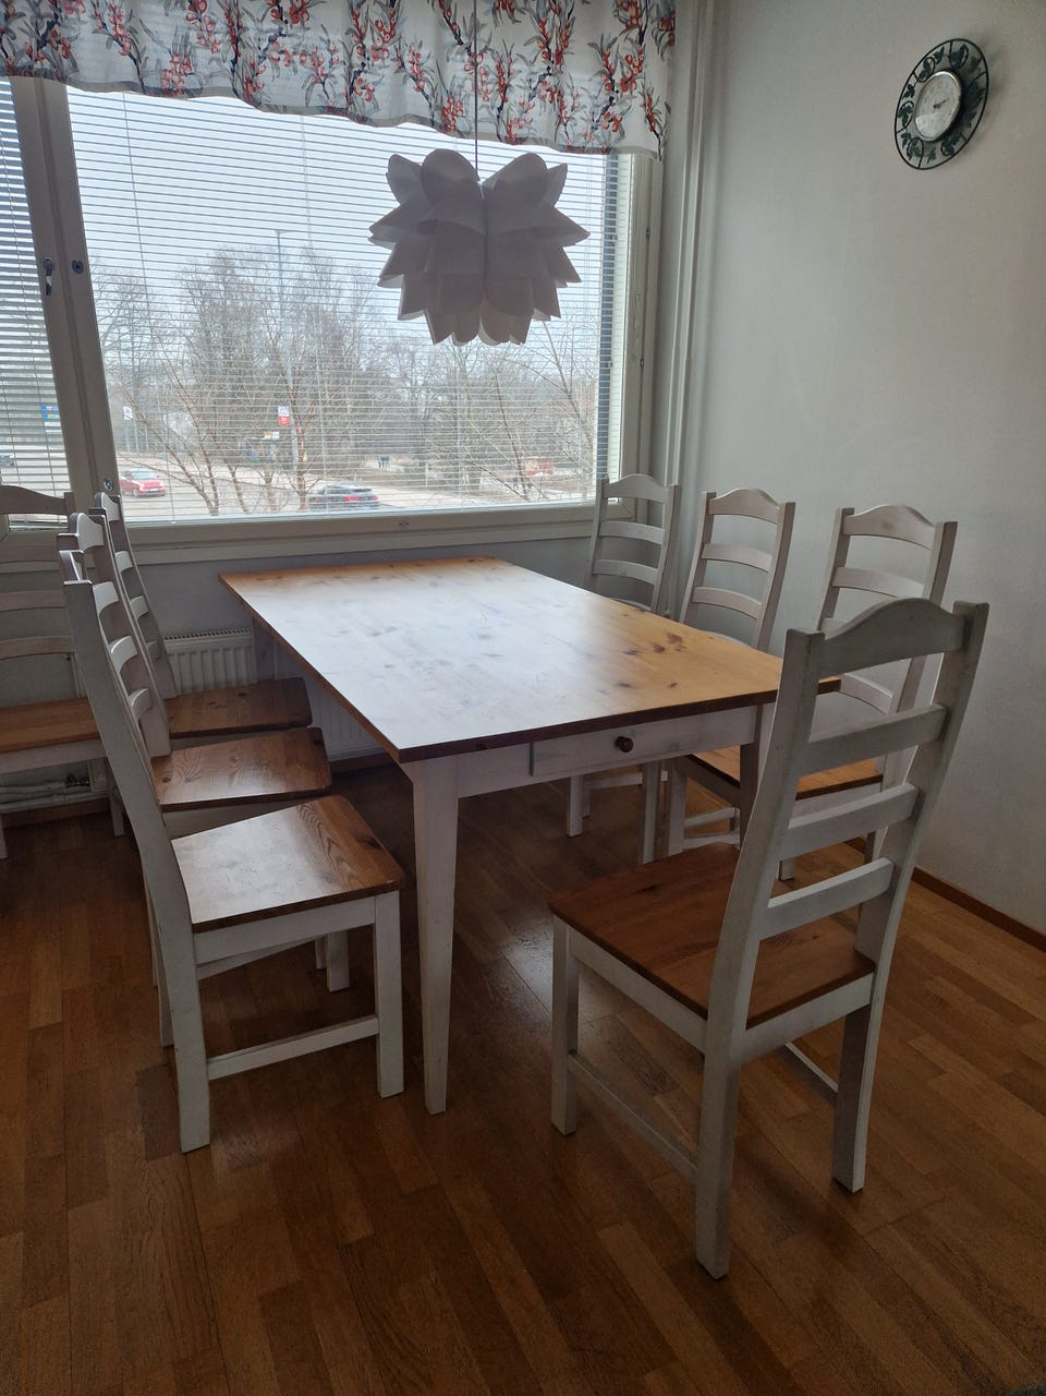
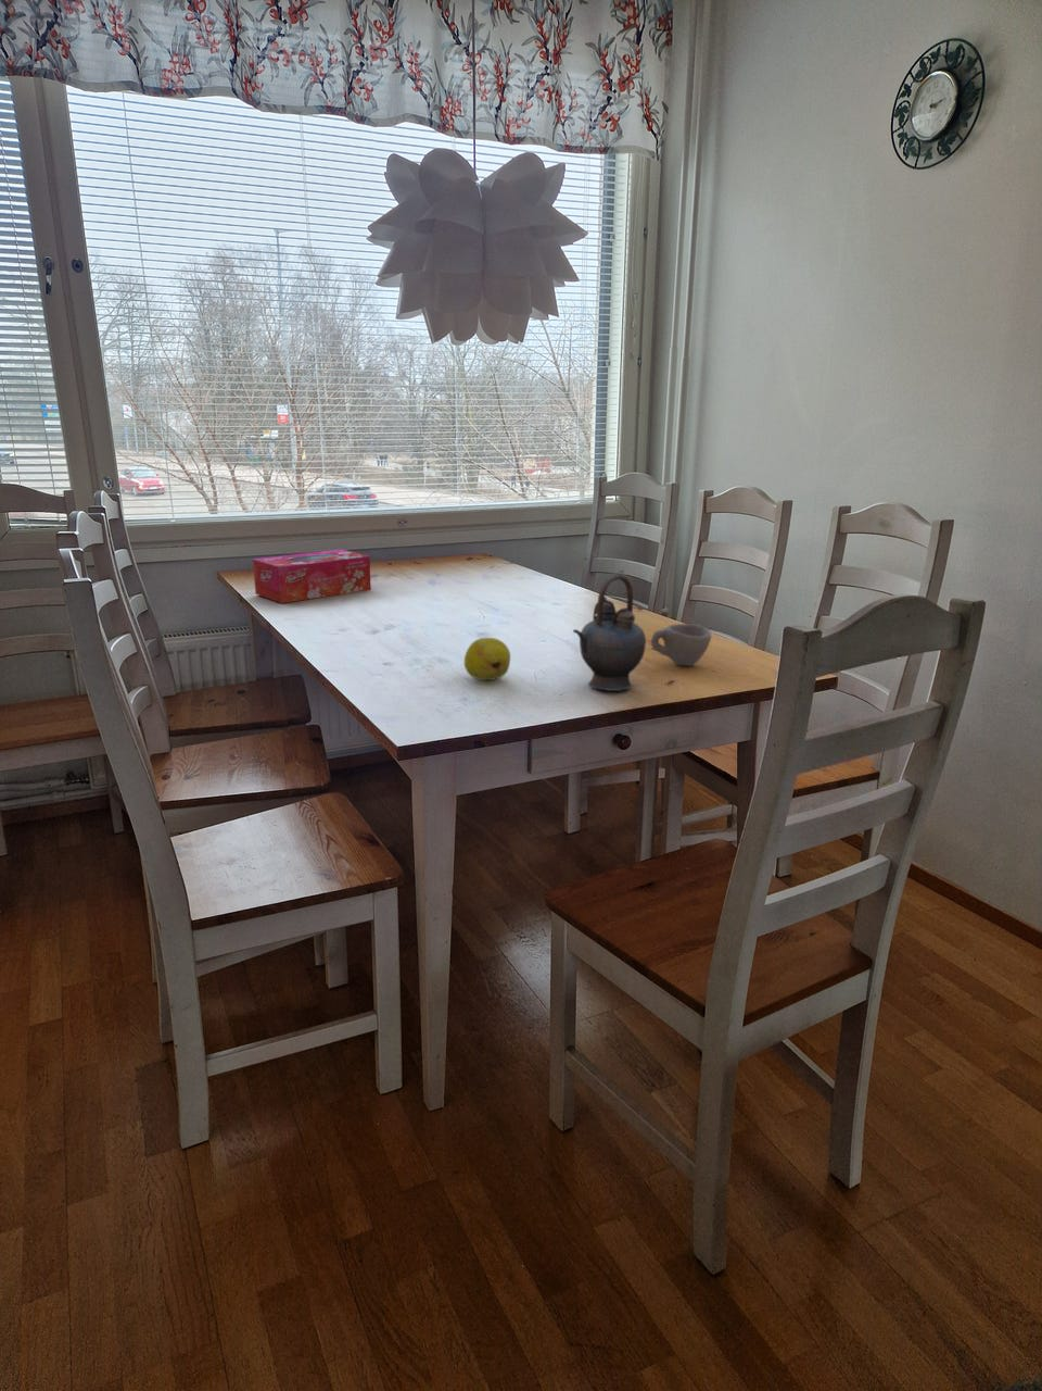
+ cup [650,623,713,667]
+ teapot [572,574,647,692]
+ tissue box [252,548,372,605]
+ fruit [463,636,511,681]
